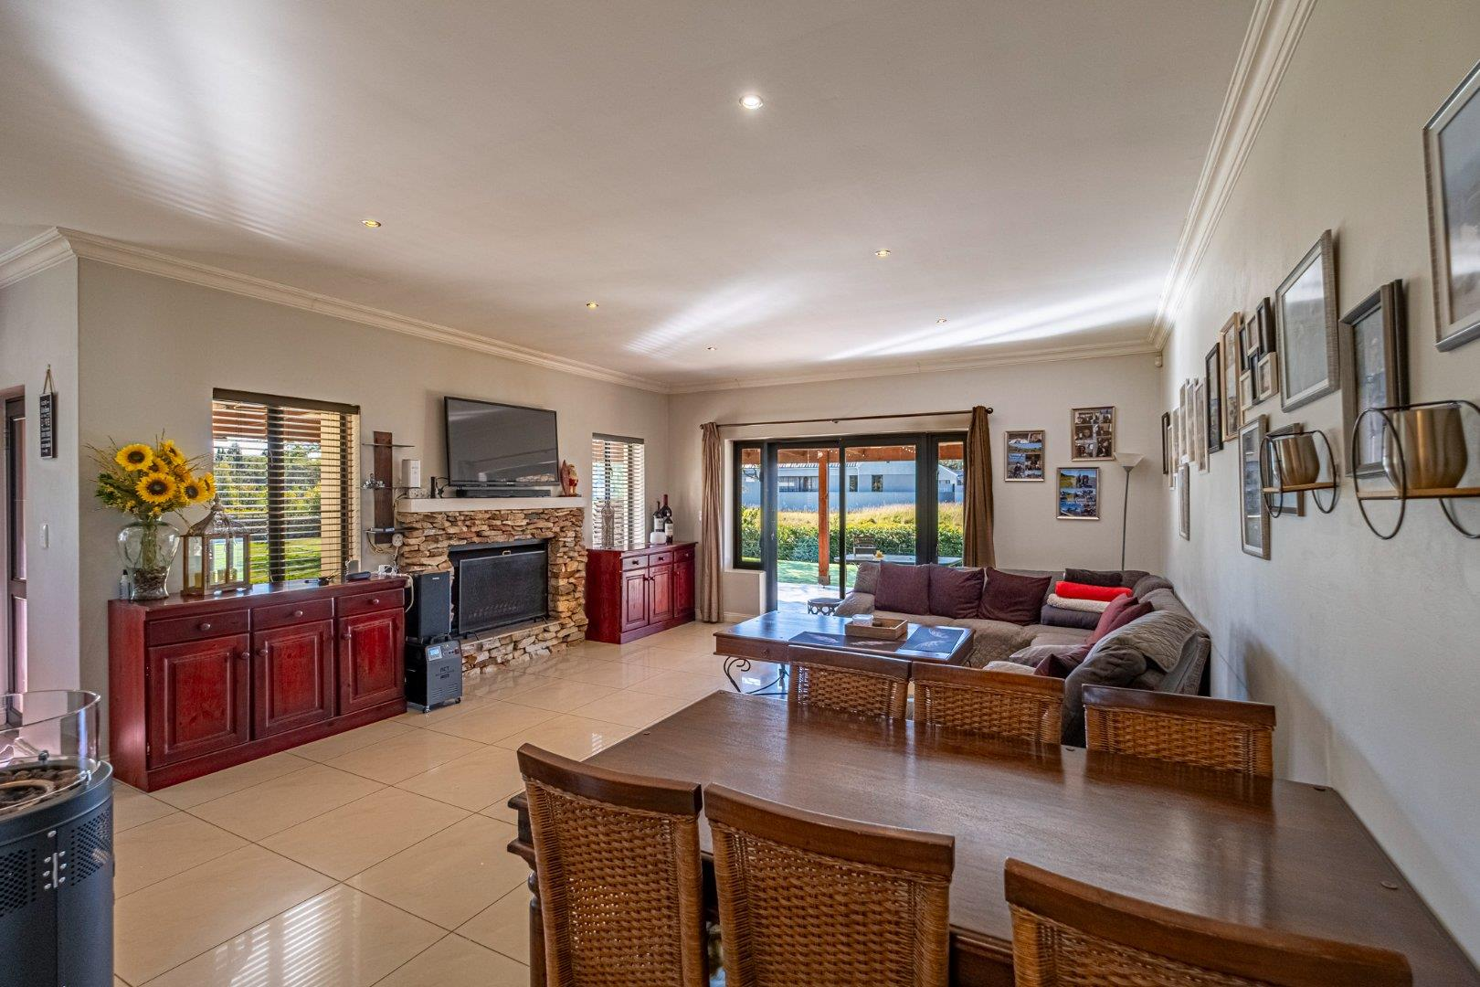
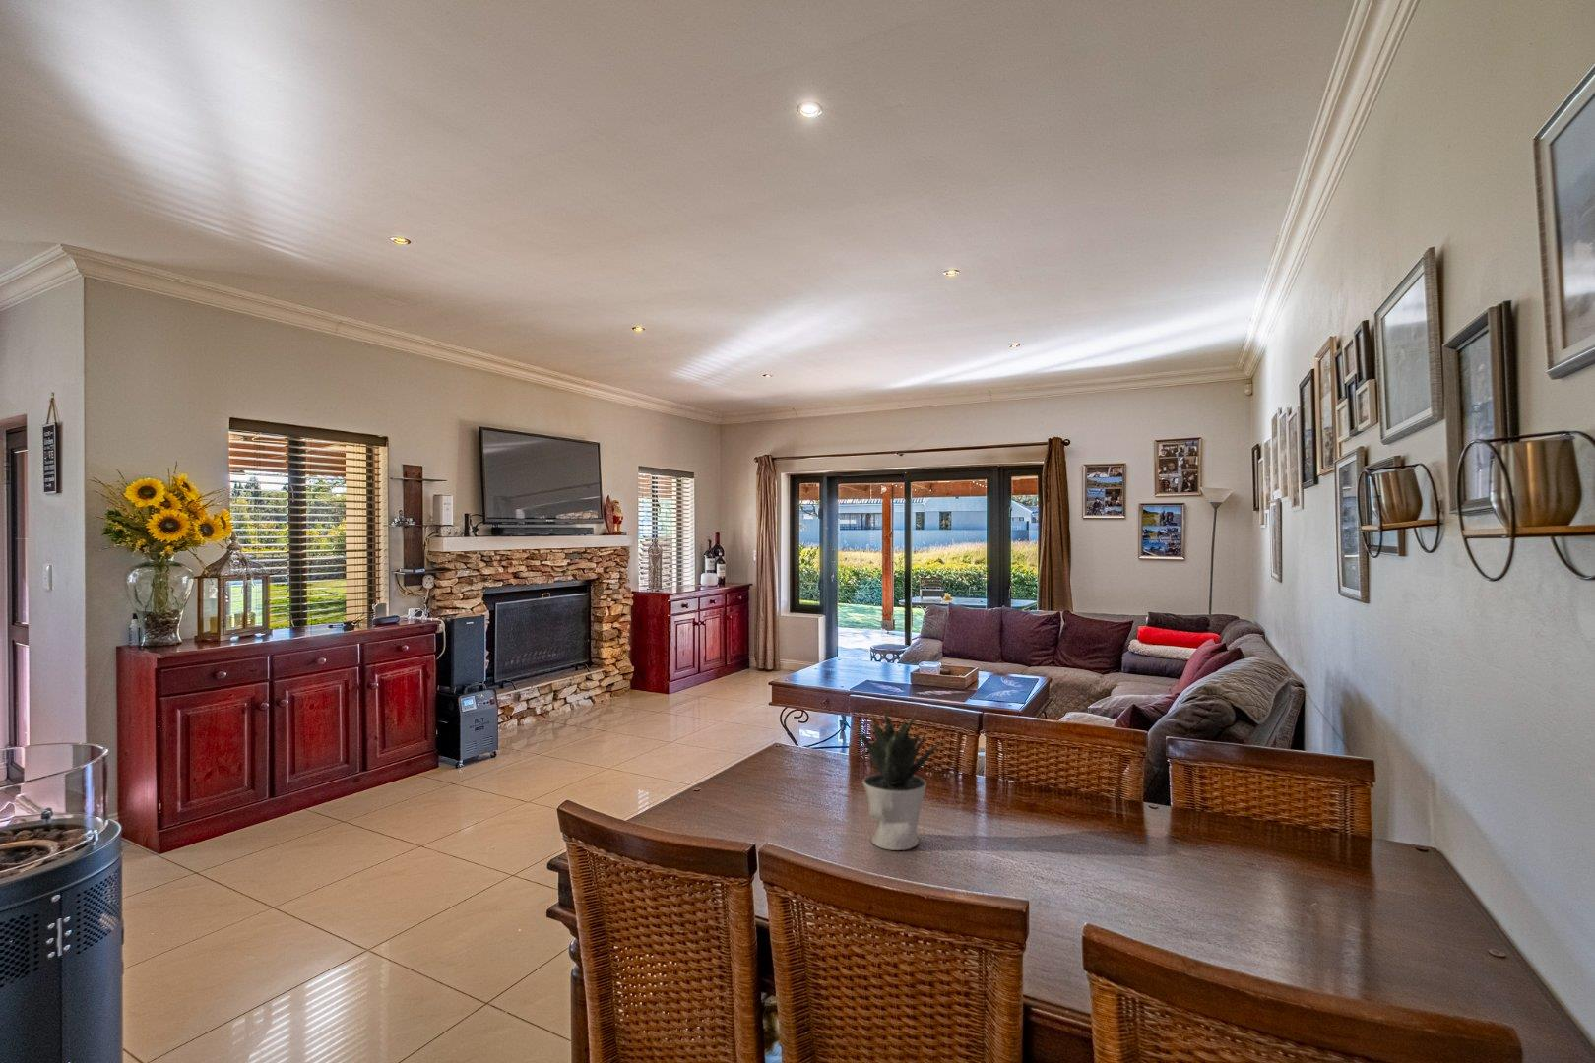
+ potted plant [854,706,946,852]
